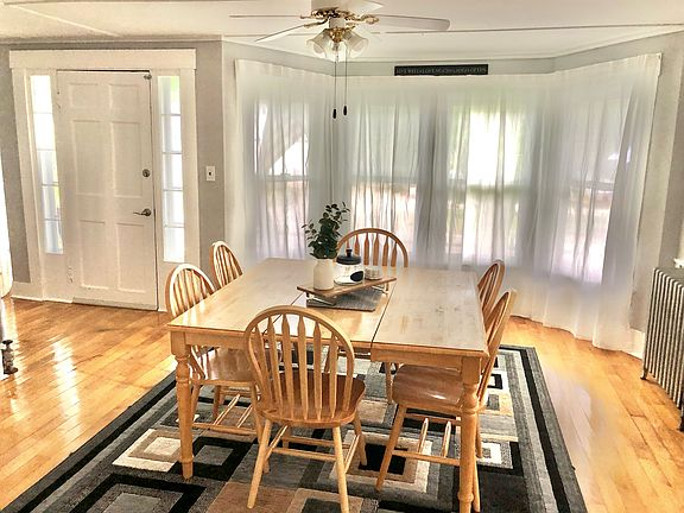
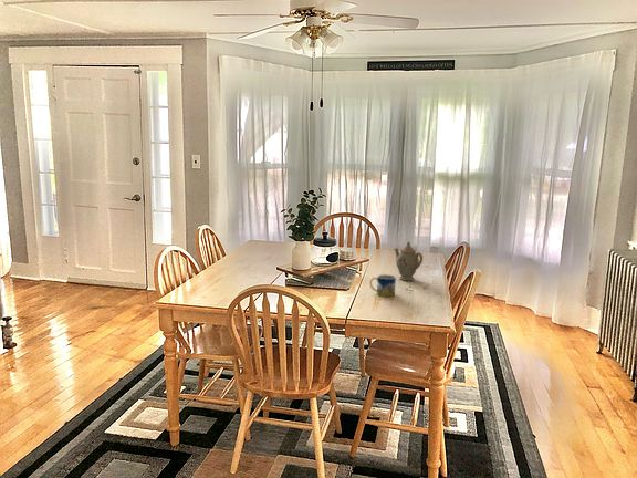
+ mug [369,273,397,298]
+ chinaware [394,240,424,282]
